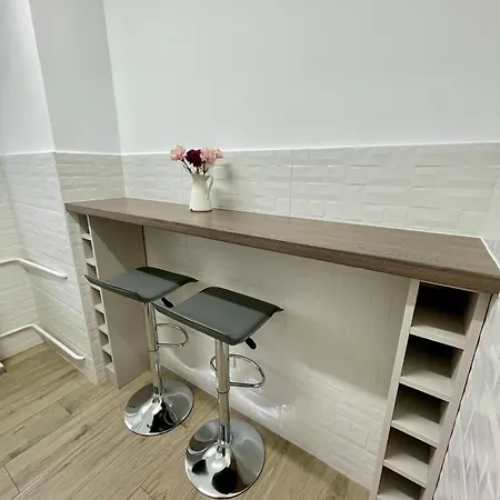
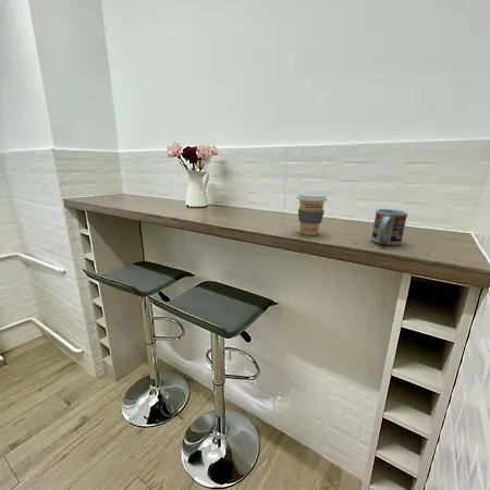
+ cup [370,208,409,246]
+ coffee cup [296,192,329,236]
